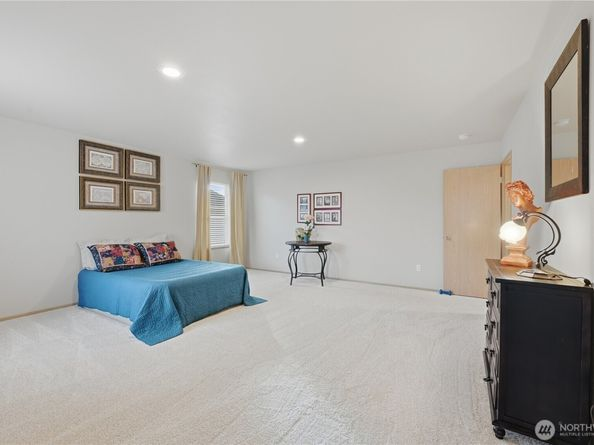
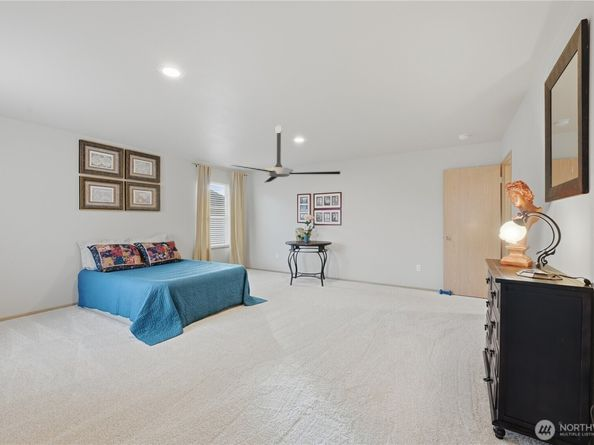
+ ceiling fan [231,125,341,184]
